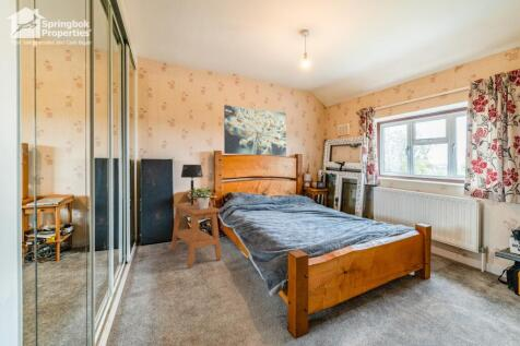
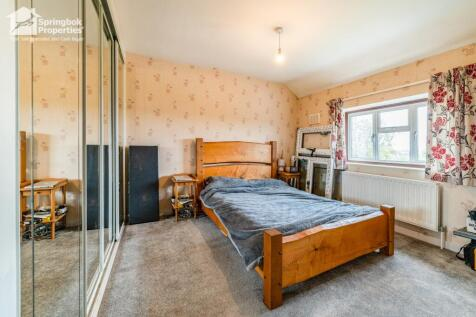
- side table [170,201,223,269]
- table lamp [180,164,204,206]
- potted plant [189,186,213,210]
- wall art [223,104,287,157]
